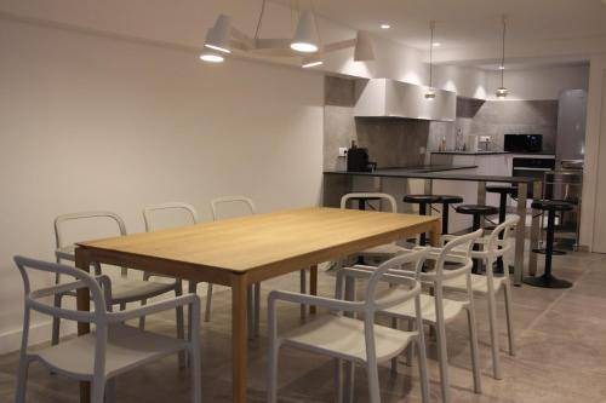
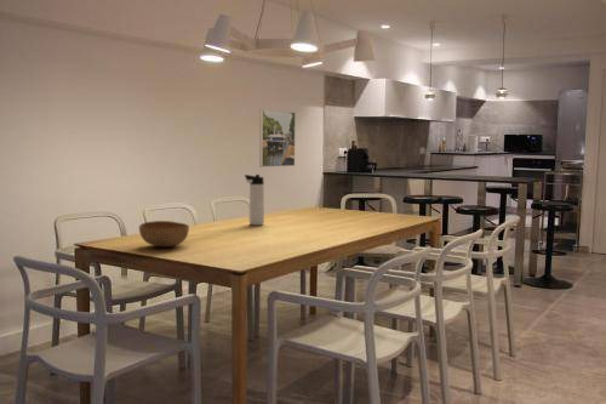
+ thermos bottle [244,173,265,227]
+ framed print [258,108,297,169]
+ bowl [138,220,190,247]
